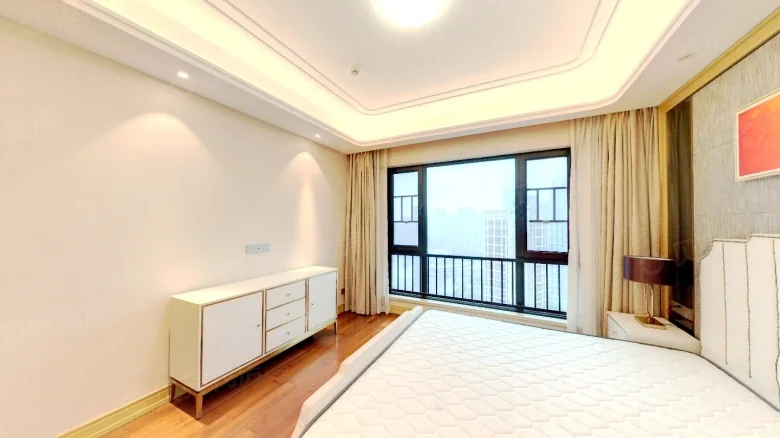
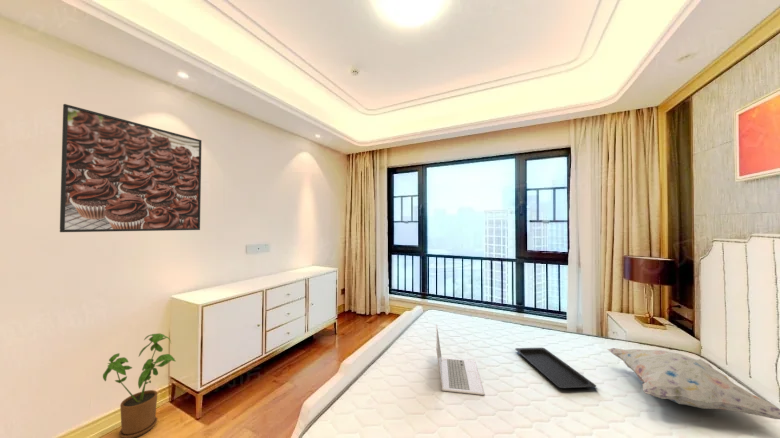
+ laptop [435,324,485,396]
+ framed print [59,103,203,233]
+ serving tray [514,347,597,389]
+ house plant [102,332,176,438]
+ decorative pillow [606,347,780,420]
